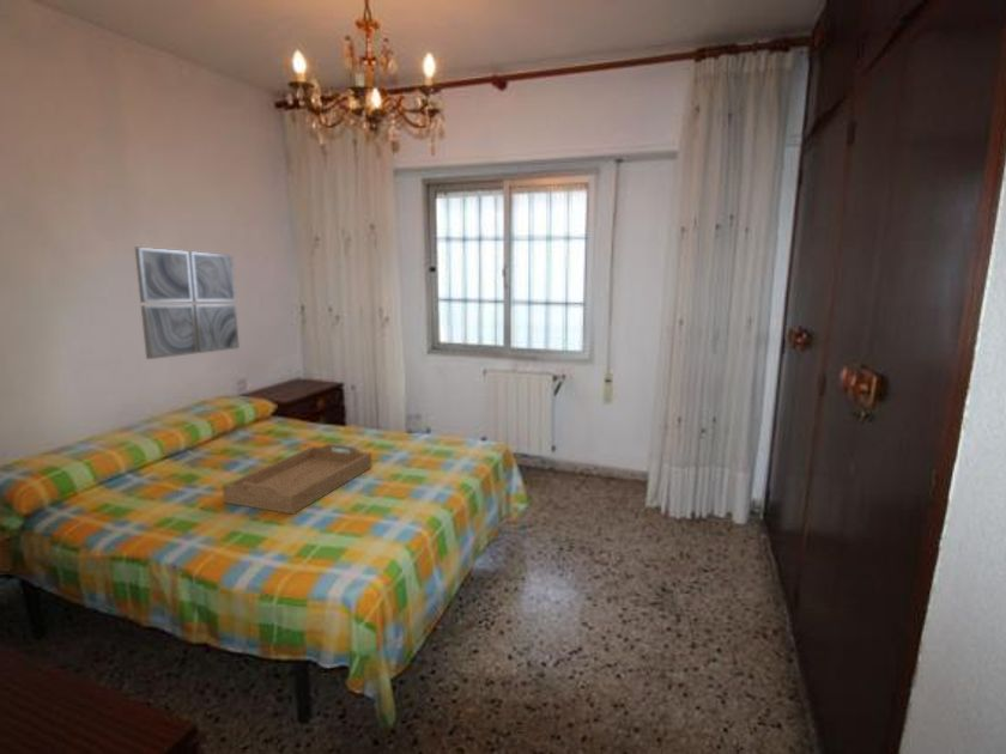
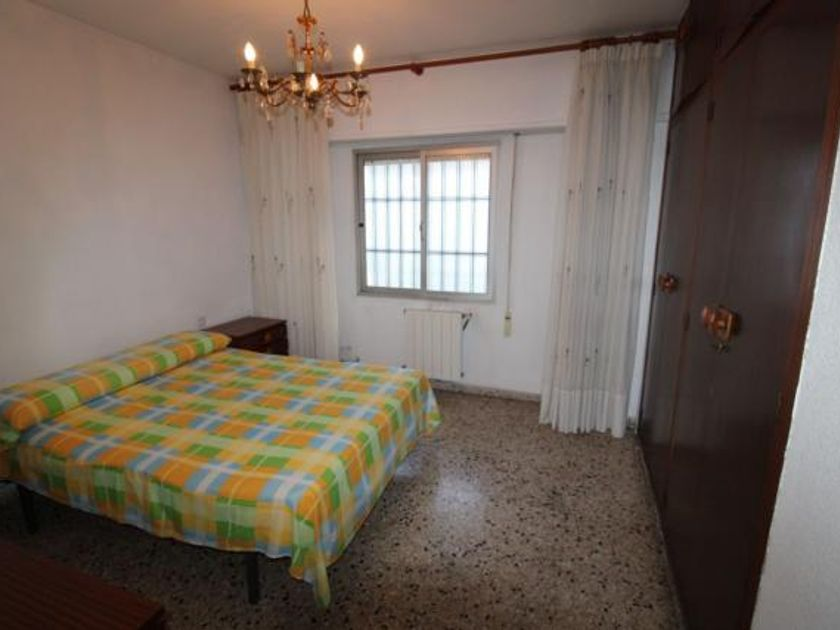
- serving tray [222,443,372,516]
- wall art [134,247,241,360]
